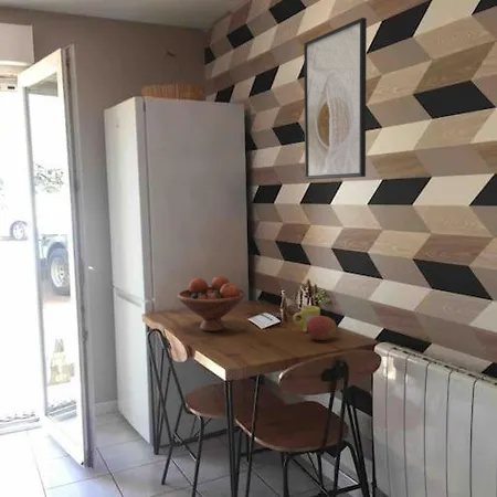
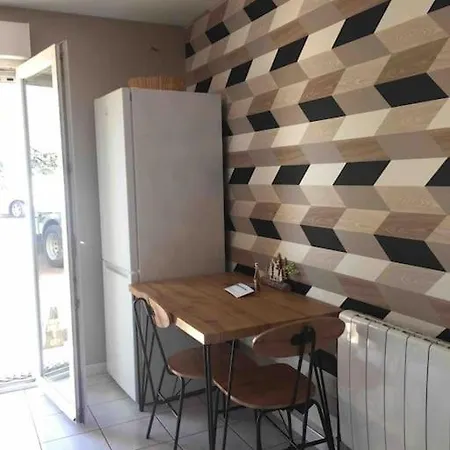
- mug [292,305,321,334]
- fruit [306,315,337,341]
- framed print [303,17,368,180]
- fruit bowl [176,275,247,332]
